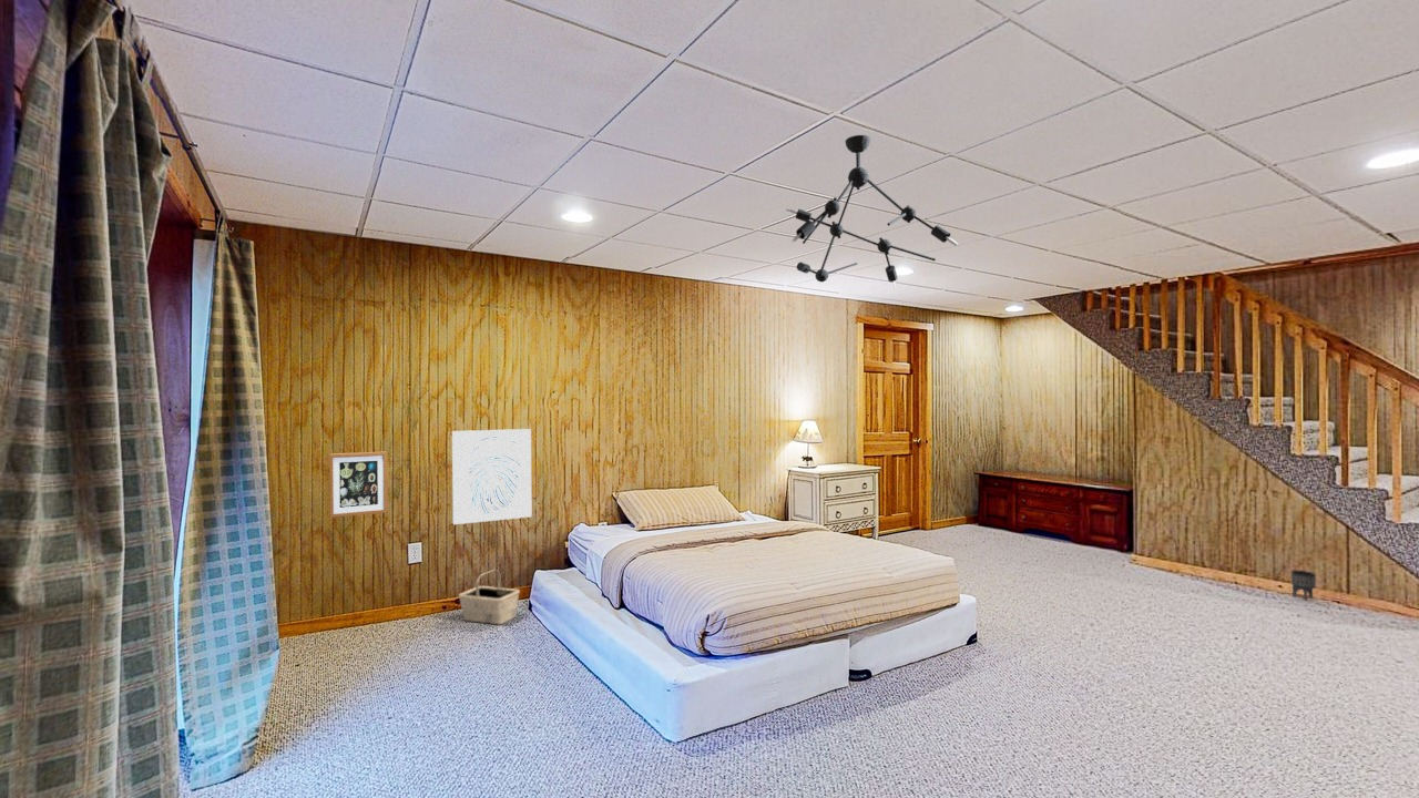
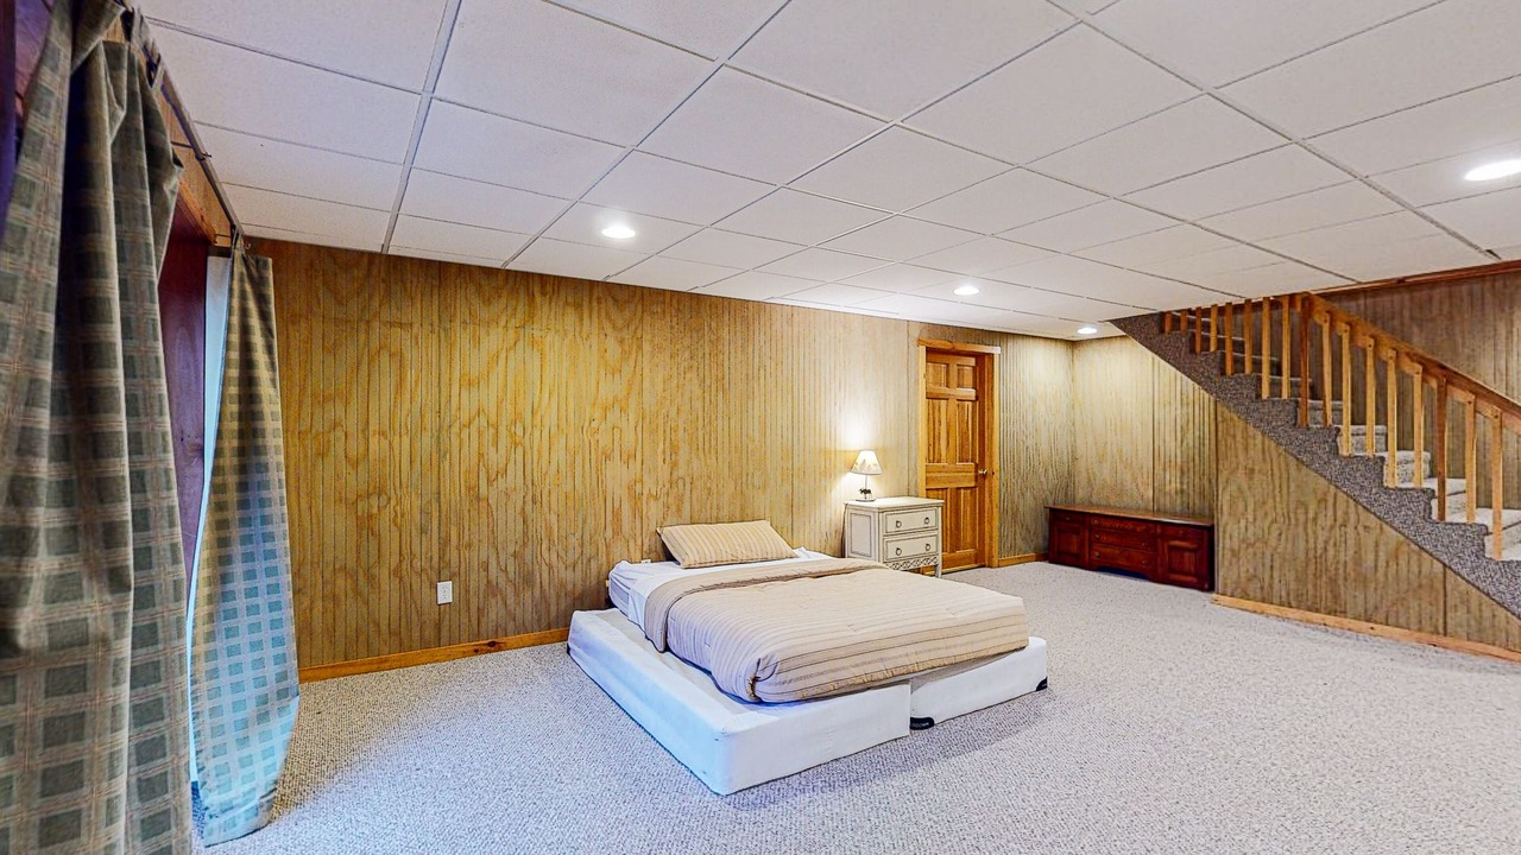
- wall art [328,450,389,519]
- planter [1290,570,1317,602]
- wall art [451,428,533,525]
- ceiling light fixture [785,134,959,289]
- basket [457,569,521,625]
